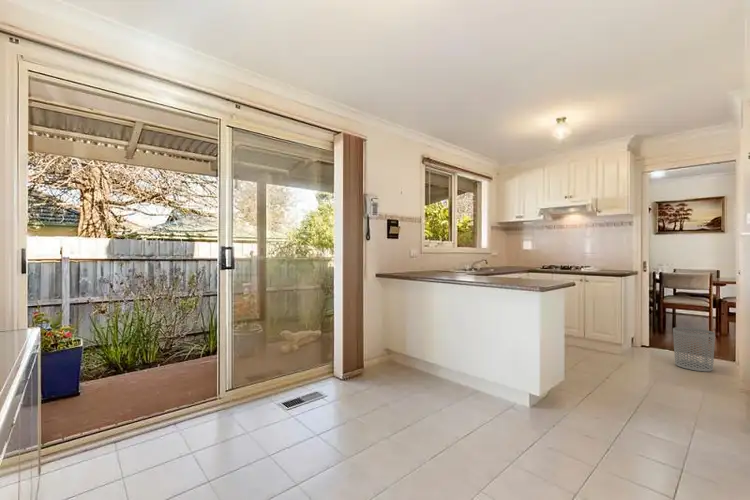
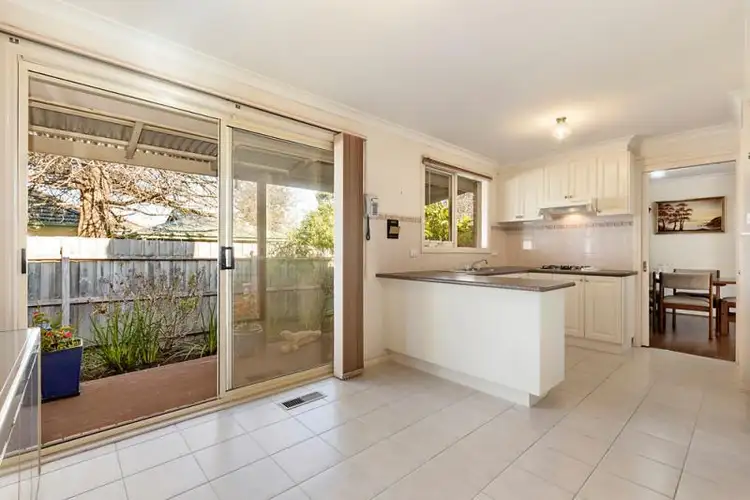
- waste bin [672,326,716,372]
